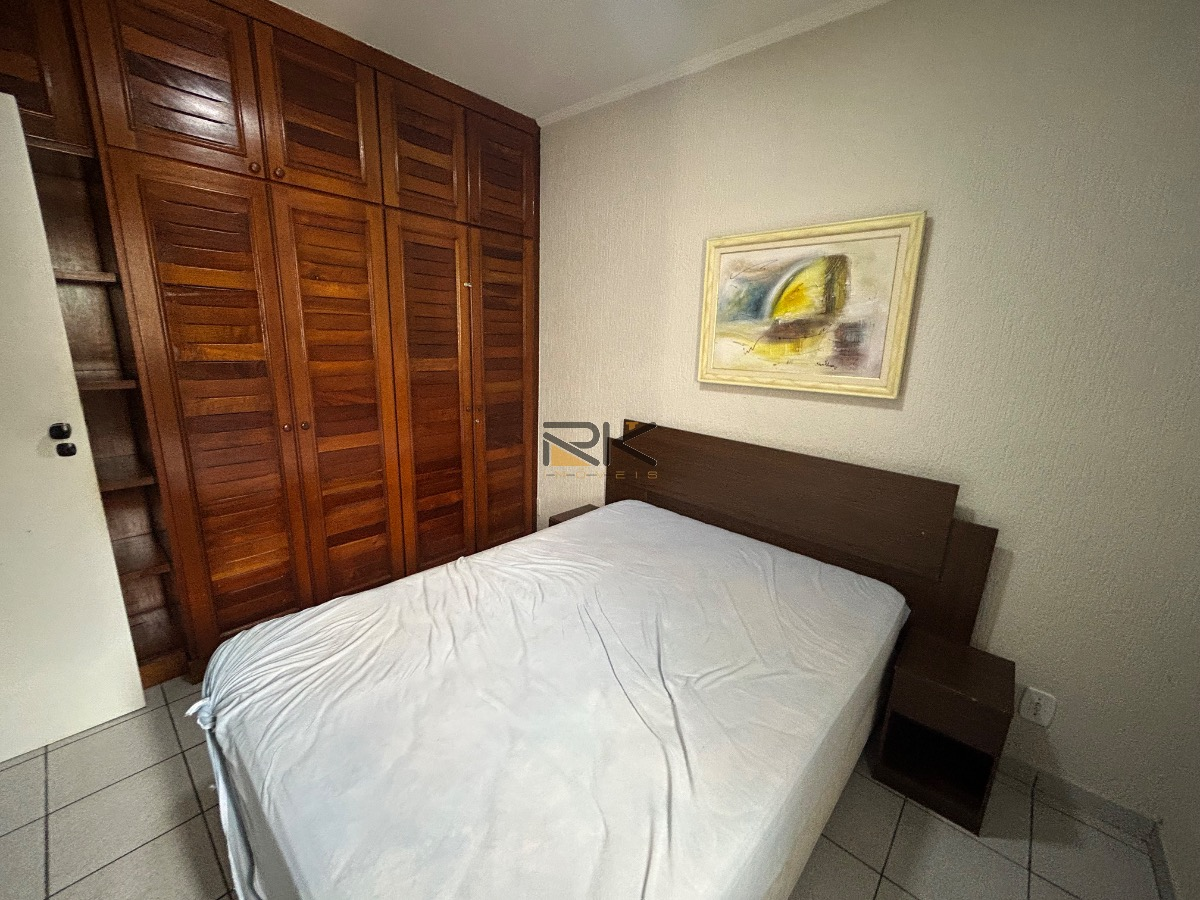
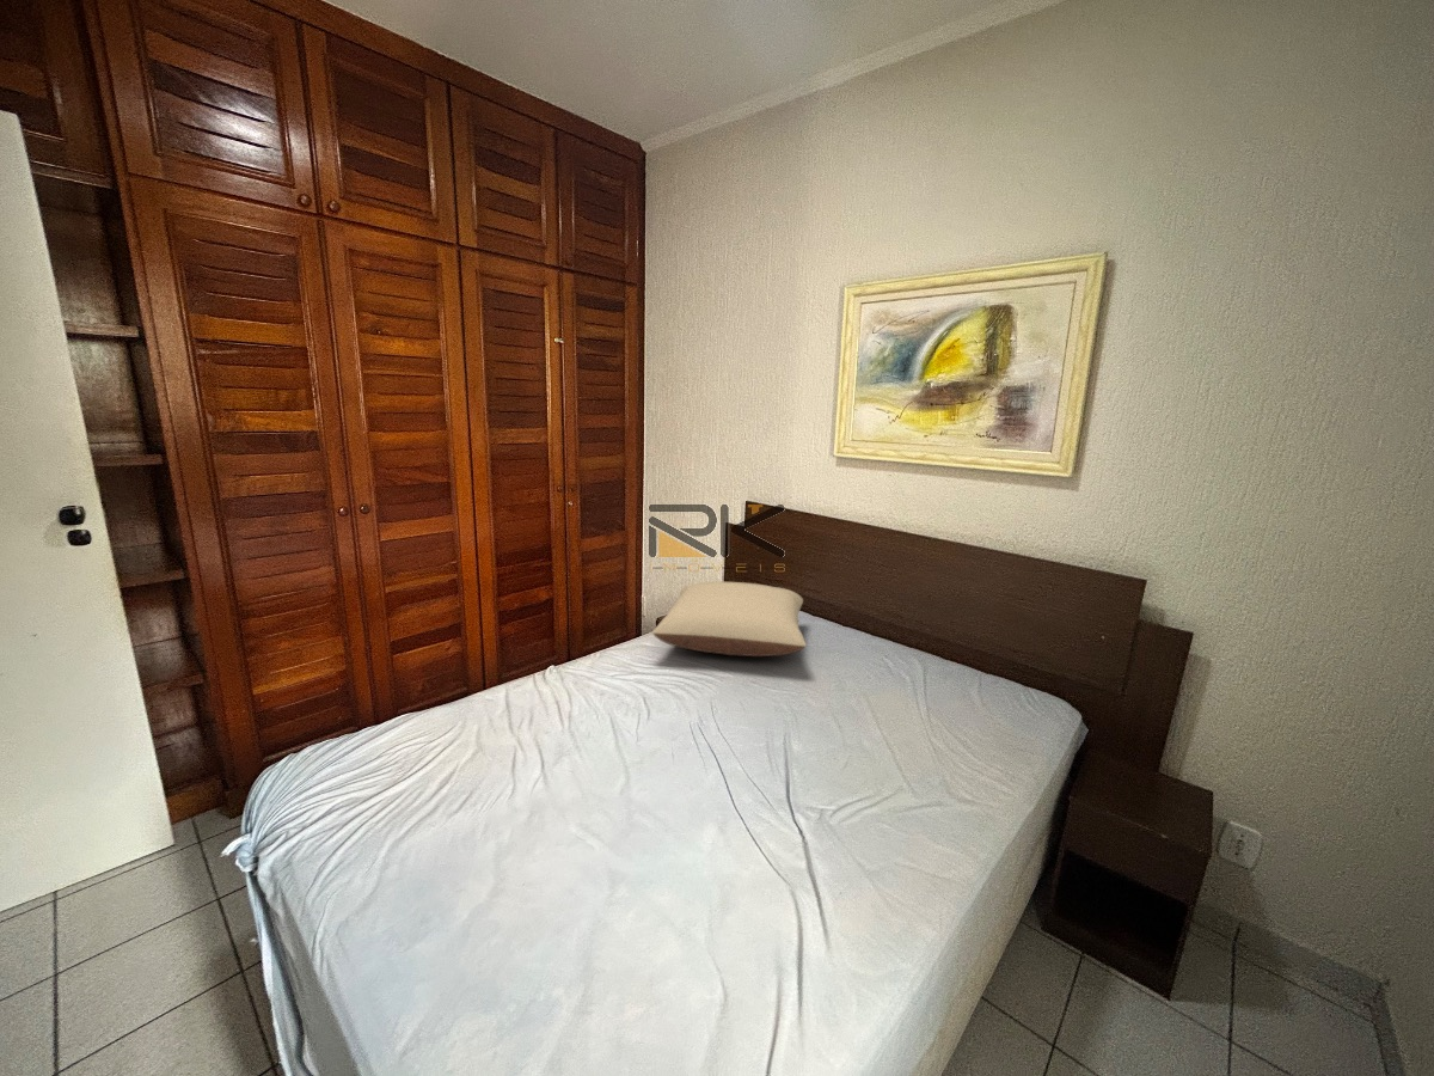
+ pillow [651,581,808,658]
